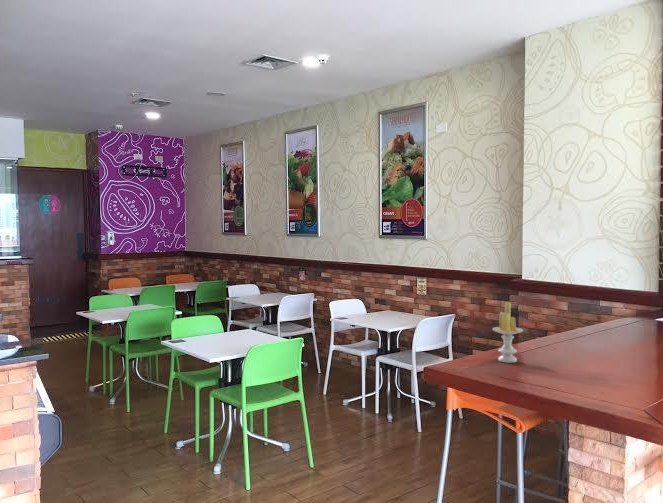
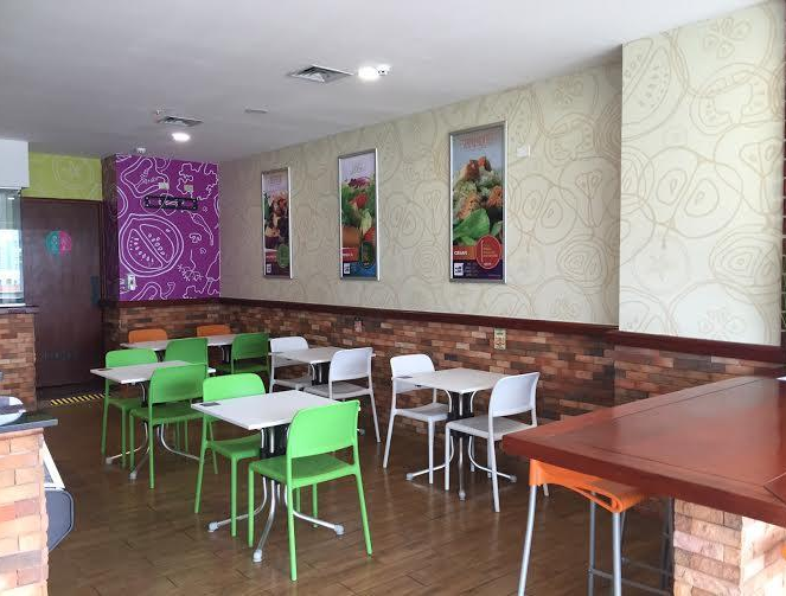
- candle [492,301,524,364]
